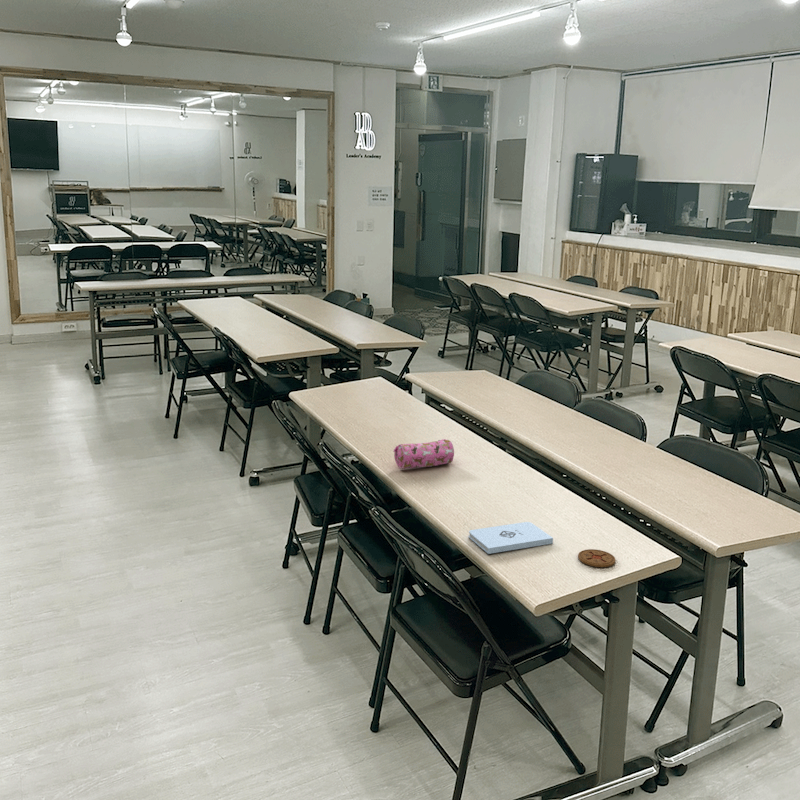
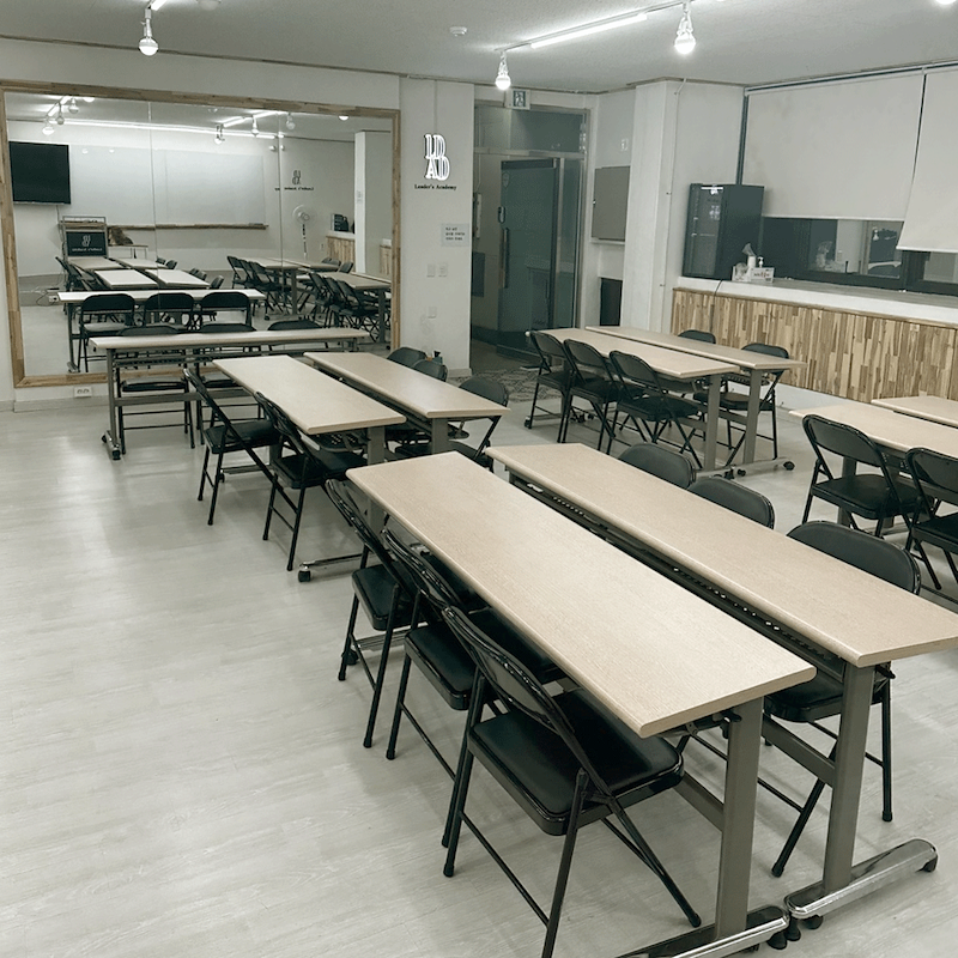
- notepad [468,521,554,555]
- coaster [577,548,616,568]
- pencil case [392,438,455,470]
